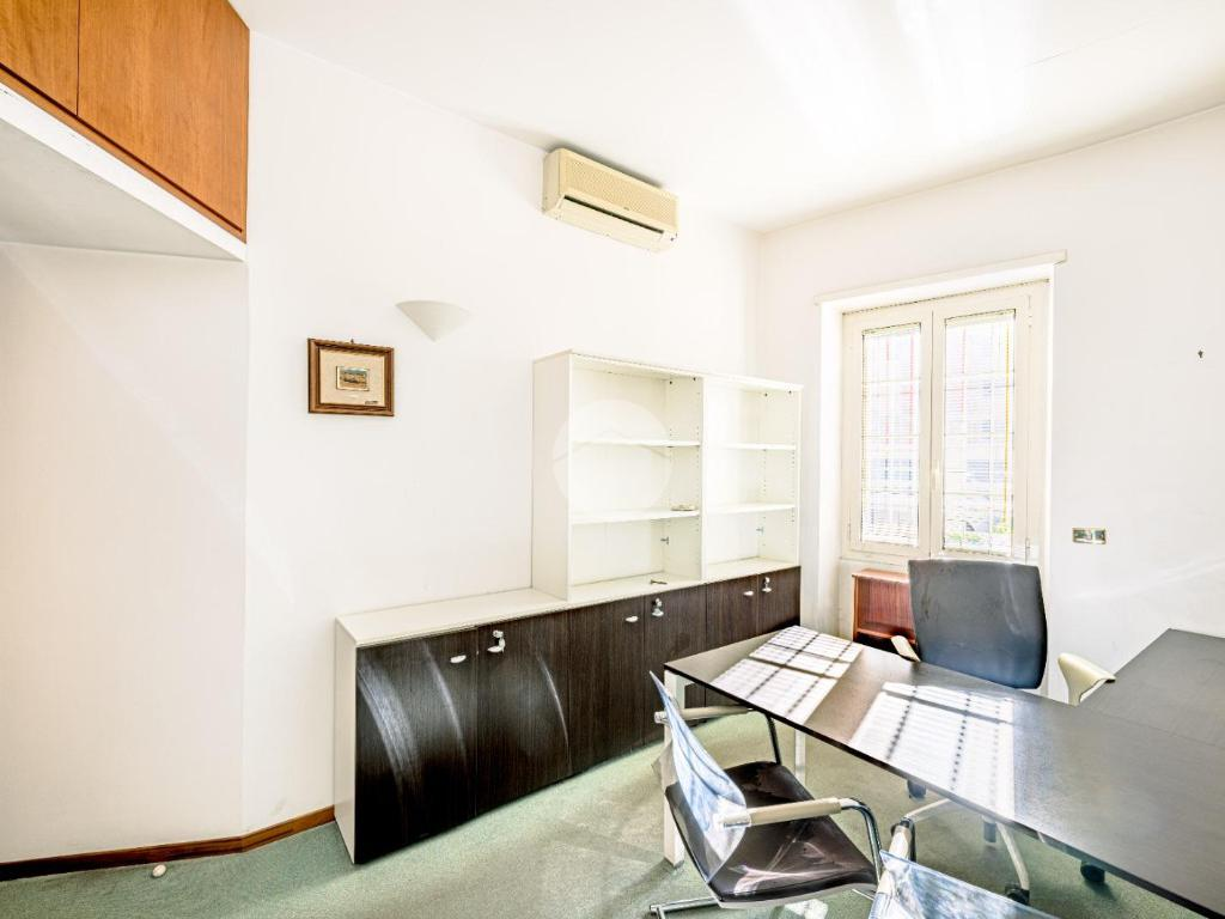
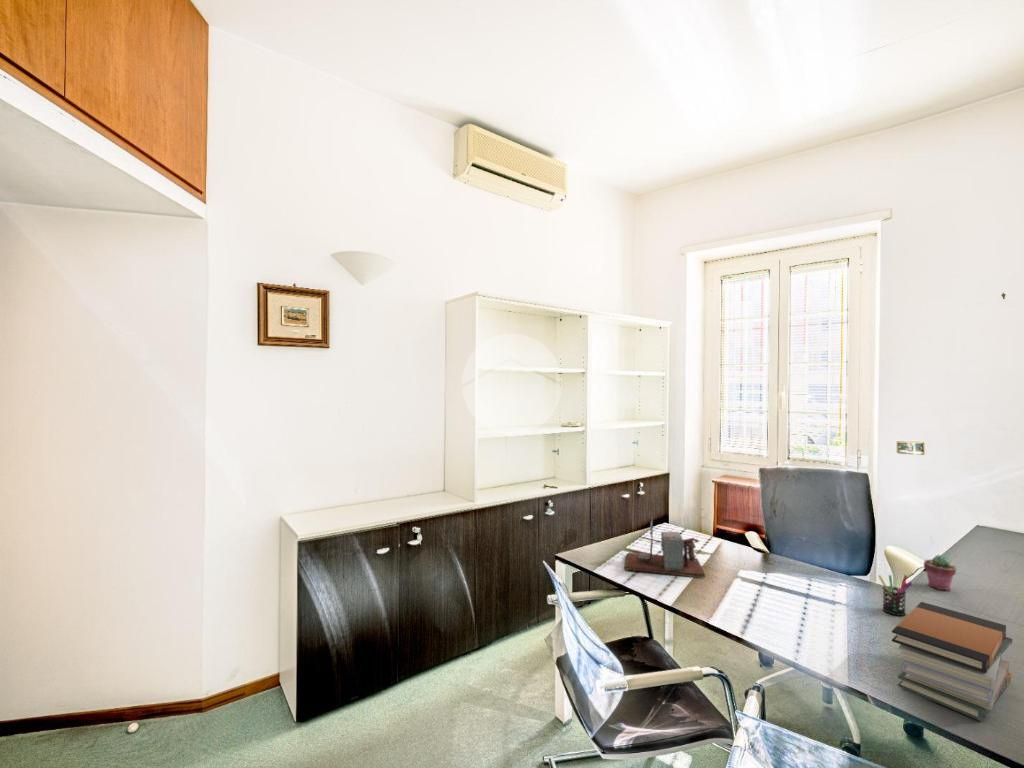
+ book stack [891,601,1013,722]
+ desk organizer [623,515,706,579]
+ pen holder [877,574,914,617]
+ potted succulent [923,554,957,592]
